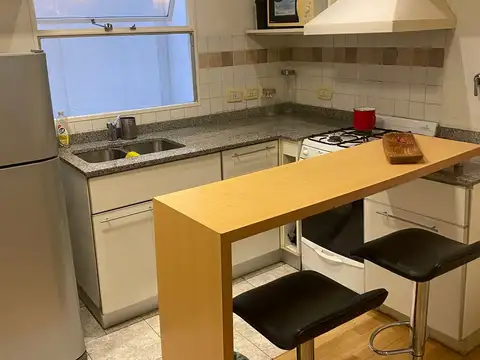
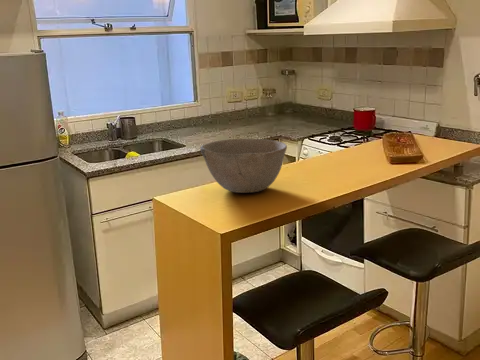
+ bowl [199,138,288,194]
